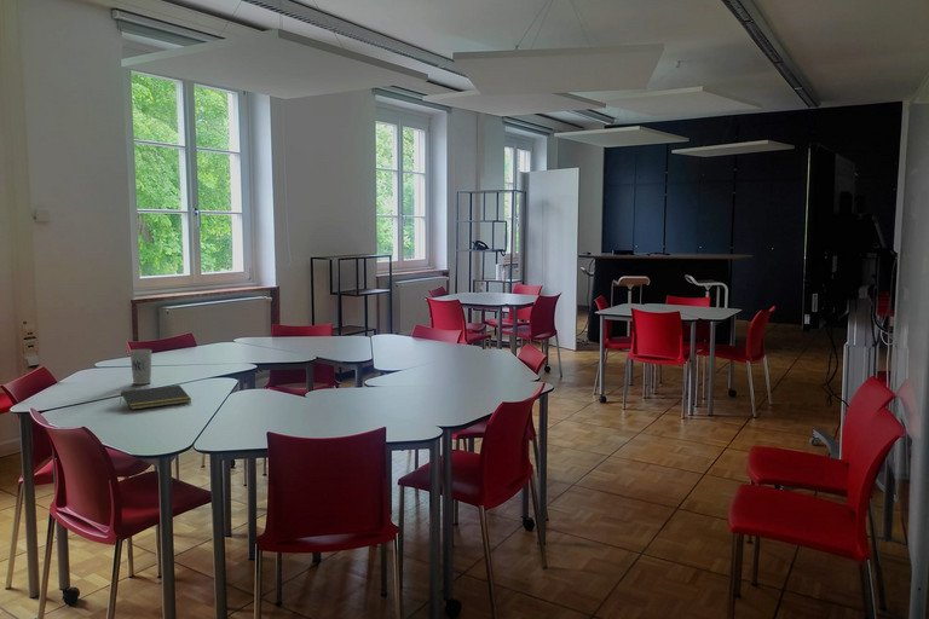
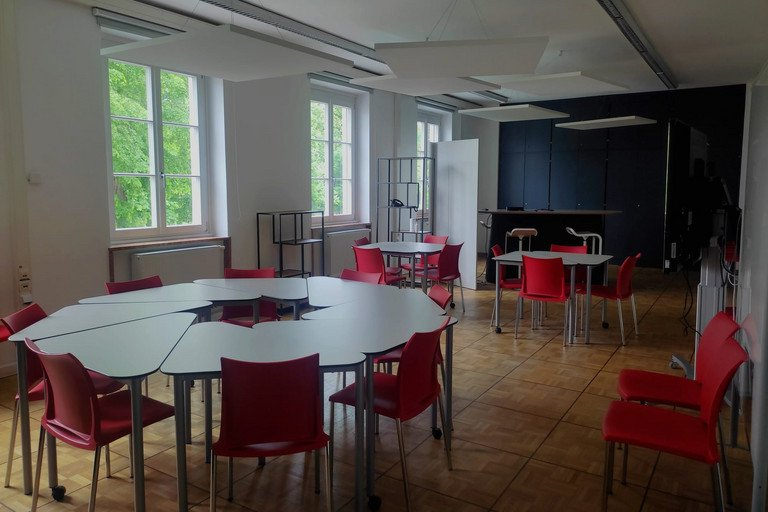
- cup [129,348,152,386]
- notepad [119,384,192,411]
